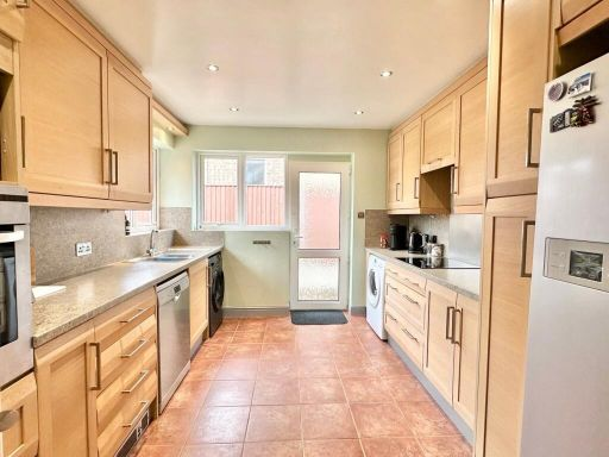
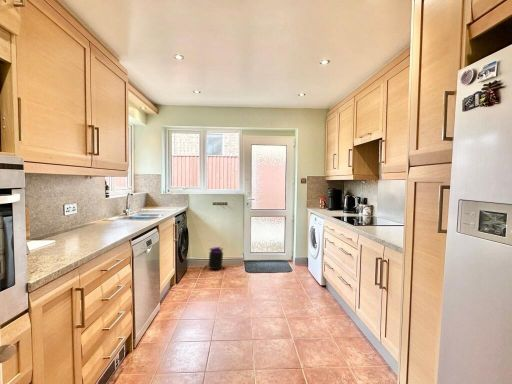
+ trash can [203,246,226,270]
